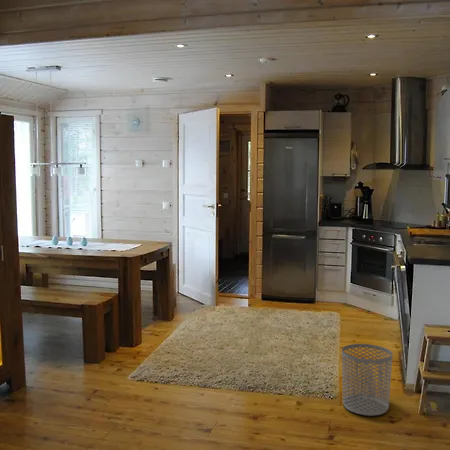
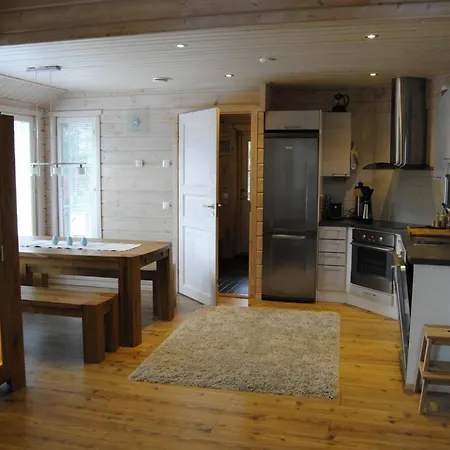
- waste bin [341,343,394,417]
